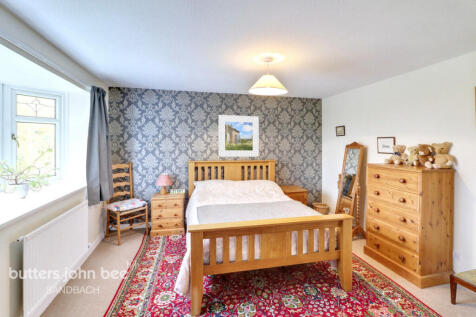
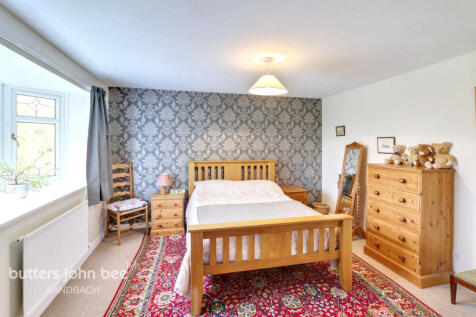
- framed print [218,114,259,158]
